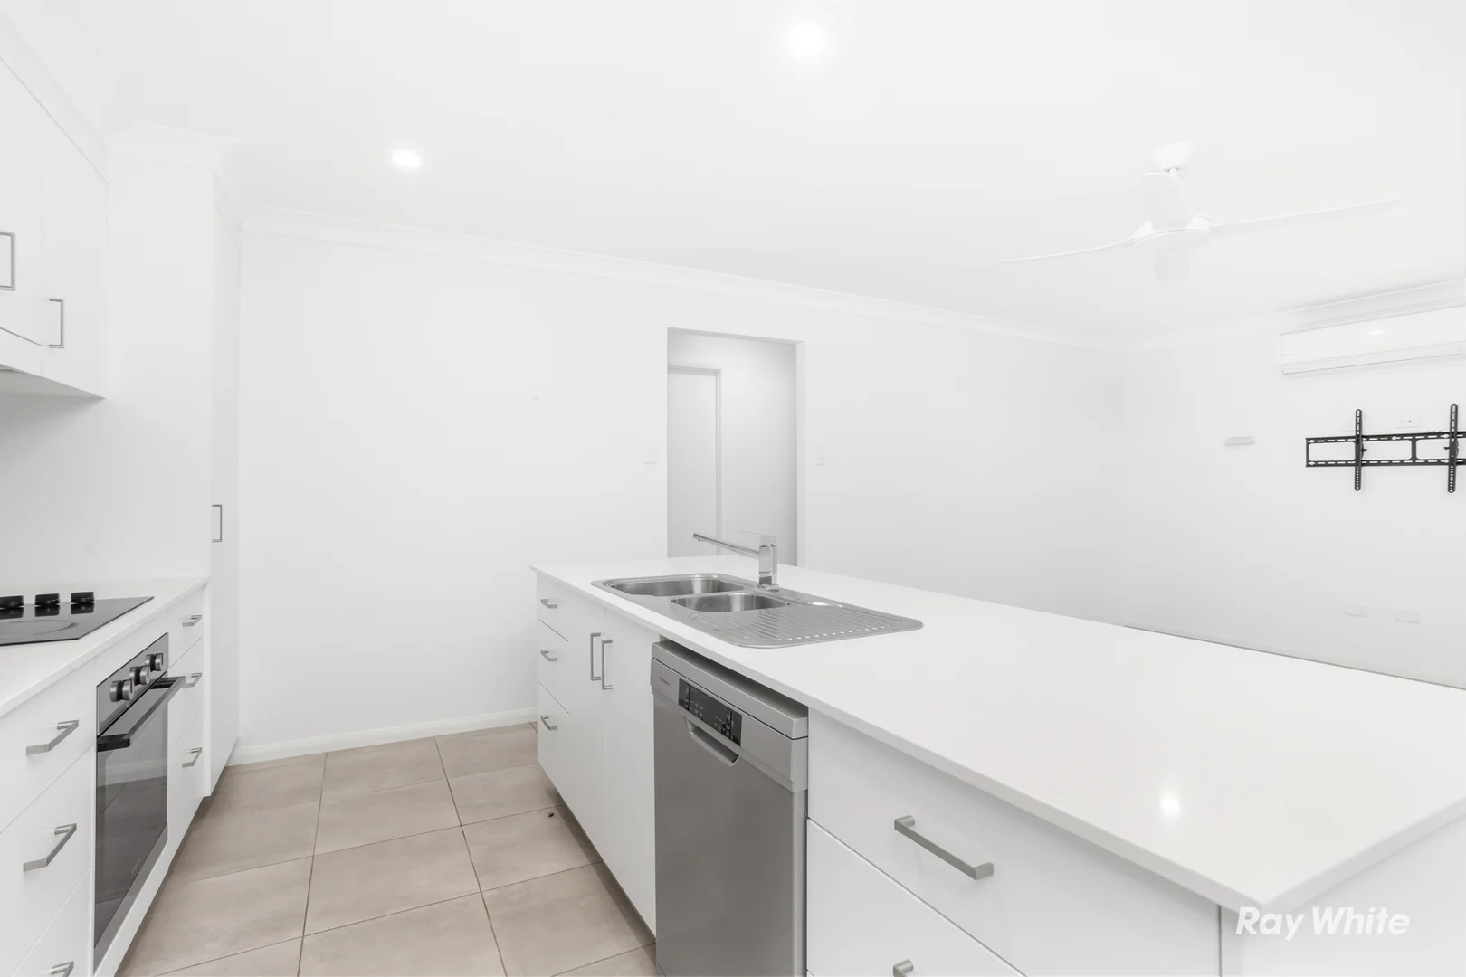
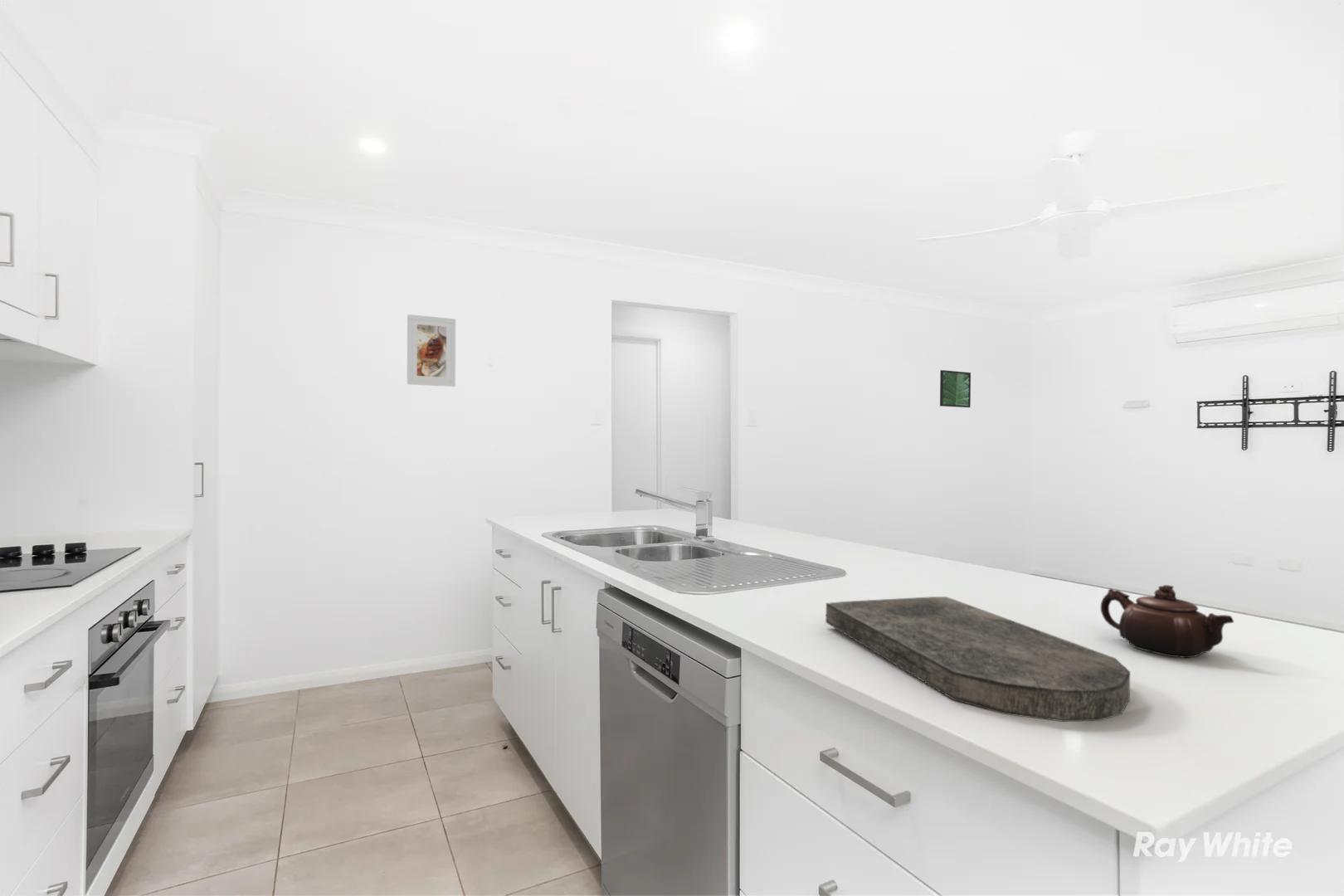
+ teapot [1100,584,1234,659]
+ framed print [407,314,456,387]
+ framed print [939,369,971,408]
+ cutting board [825,596,1131,723]
